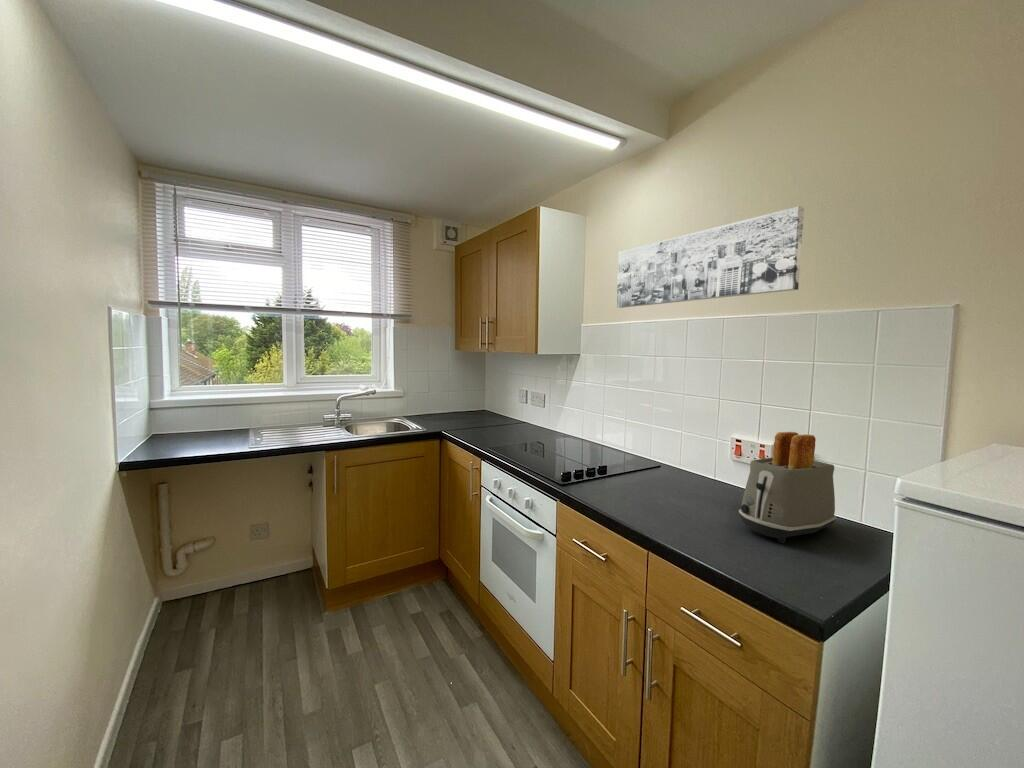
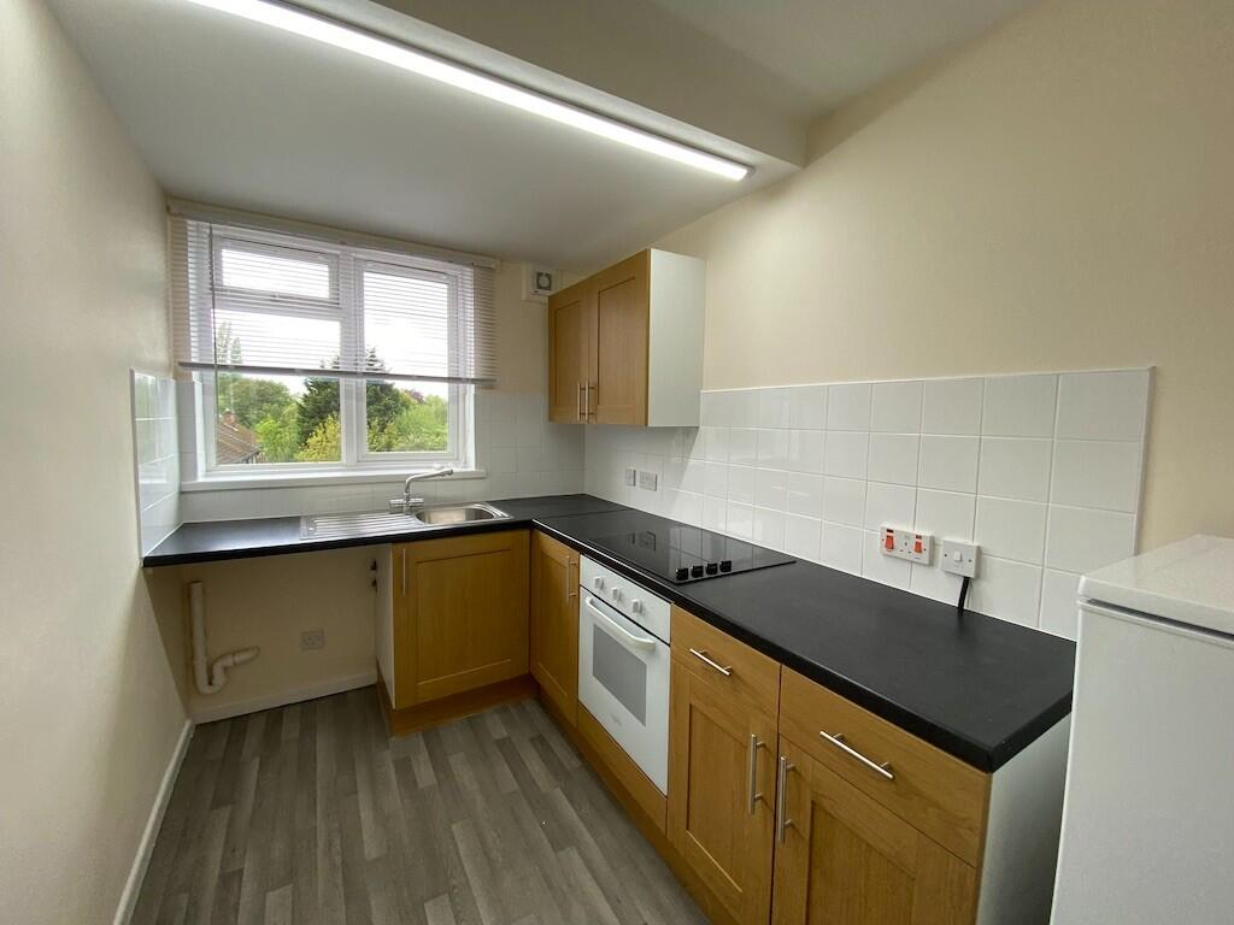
- toaster [738,431,837,544]
- wall art [616,205,805,309]
